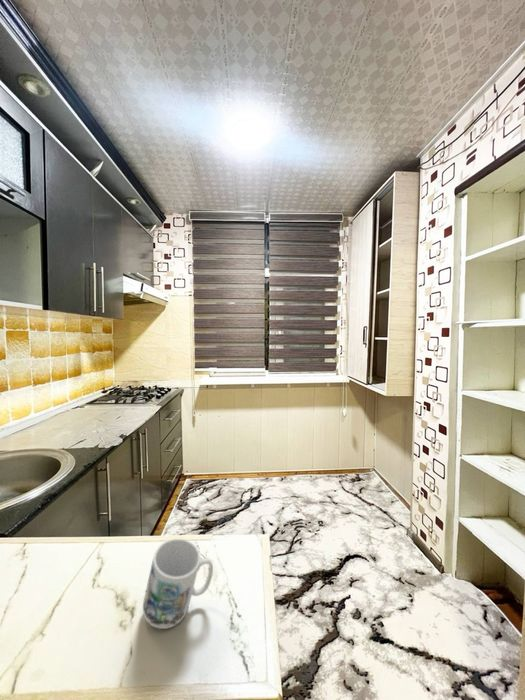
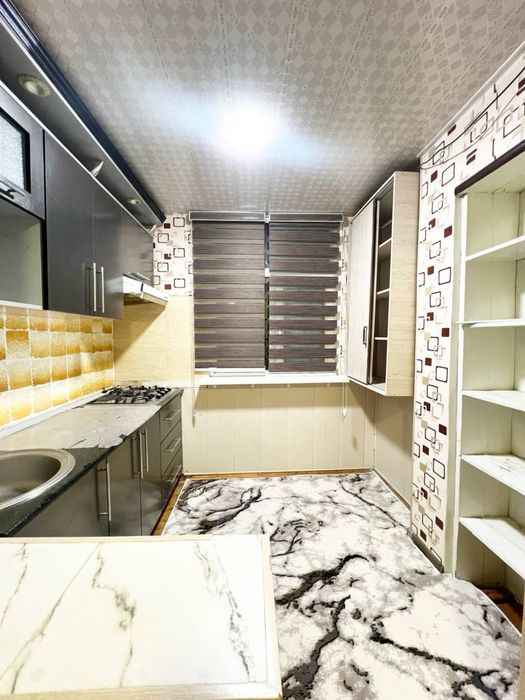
- mug [142,538,214,630]
